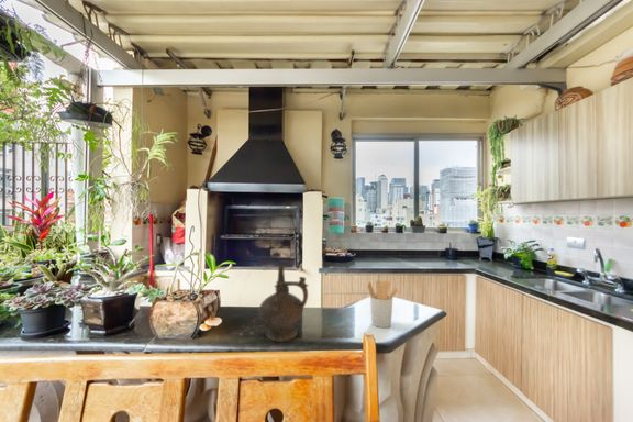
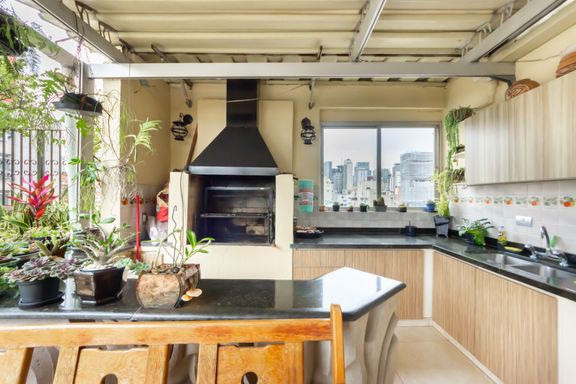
- utensil holder [367,279,399,329]
- ceremonial vessel [258,263,309,343]
